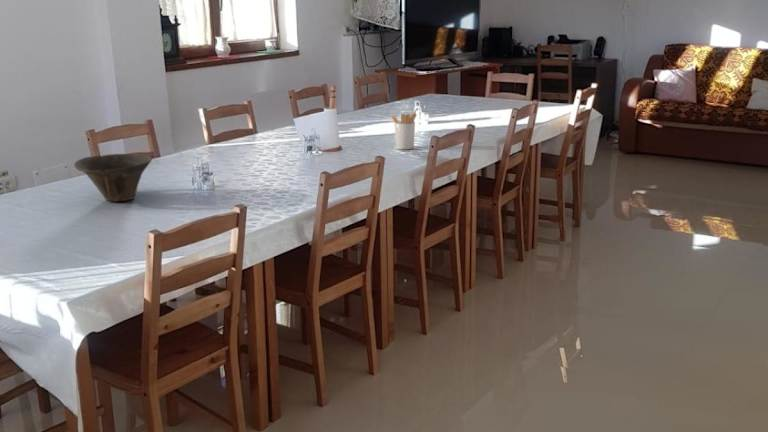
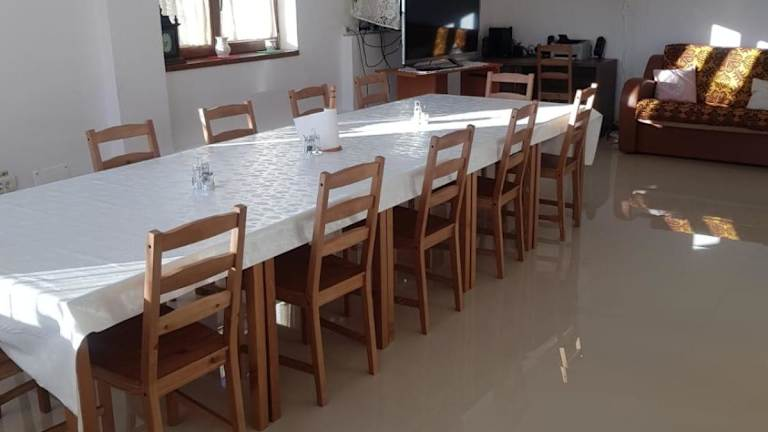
- utensil holder [390,109,418,150]
- bowl [73,153,153,202]
